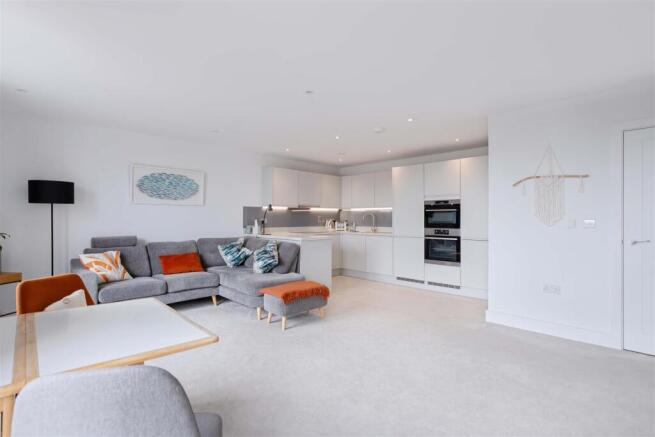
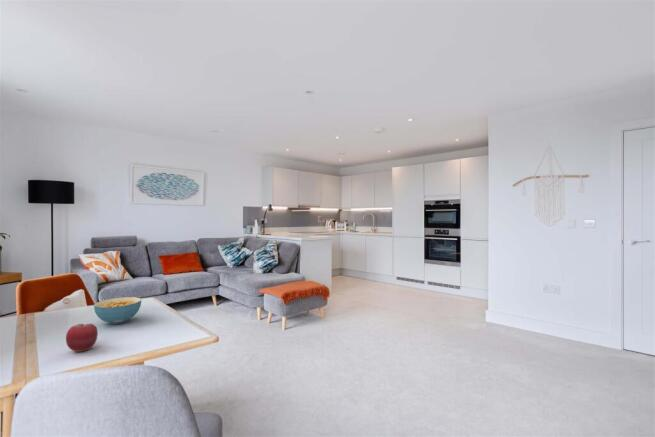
+ cereal bowl [93,296,142,325]
+ apple [65,322,99,353]
